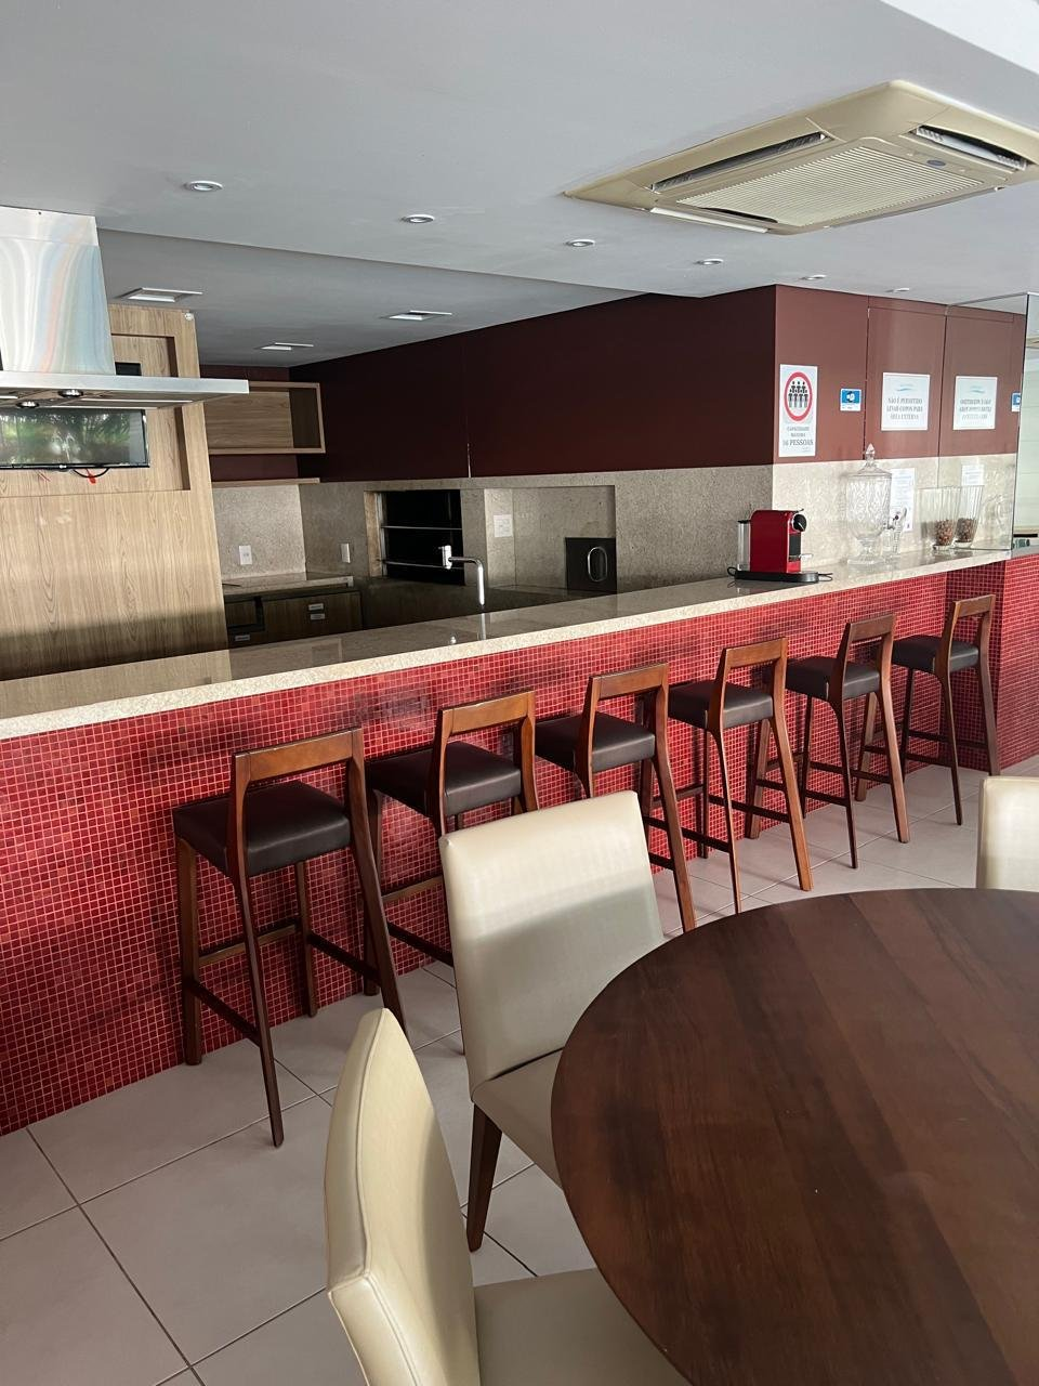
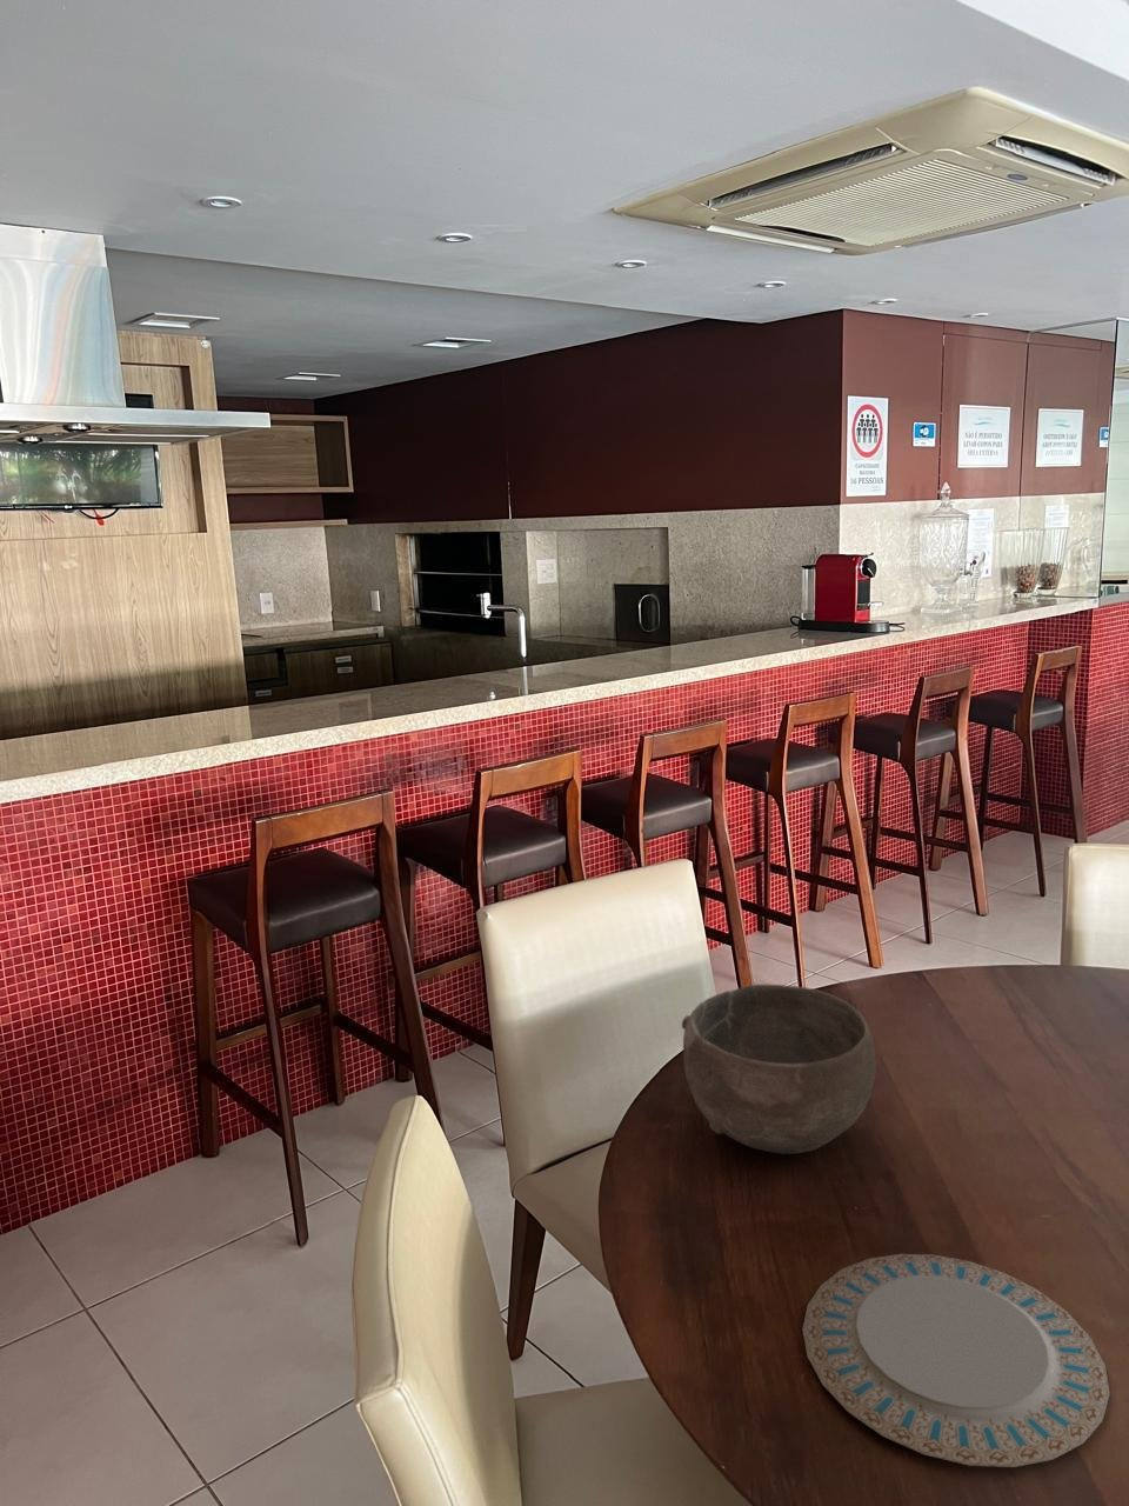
+ bowl [681,983,878,1155]
+ chinaware [800,1253,1111,1468]
